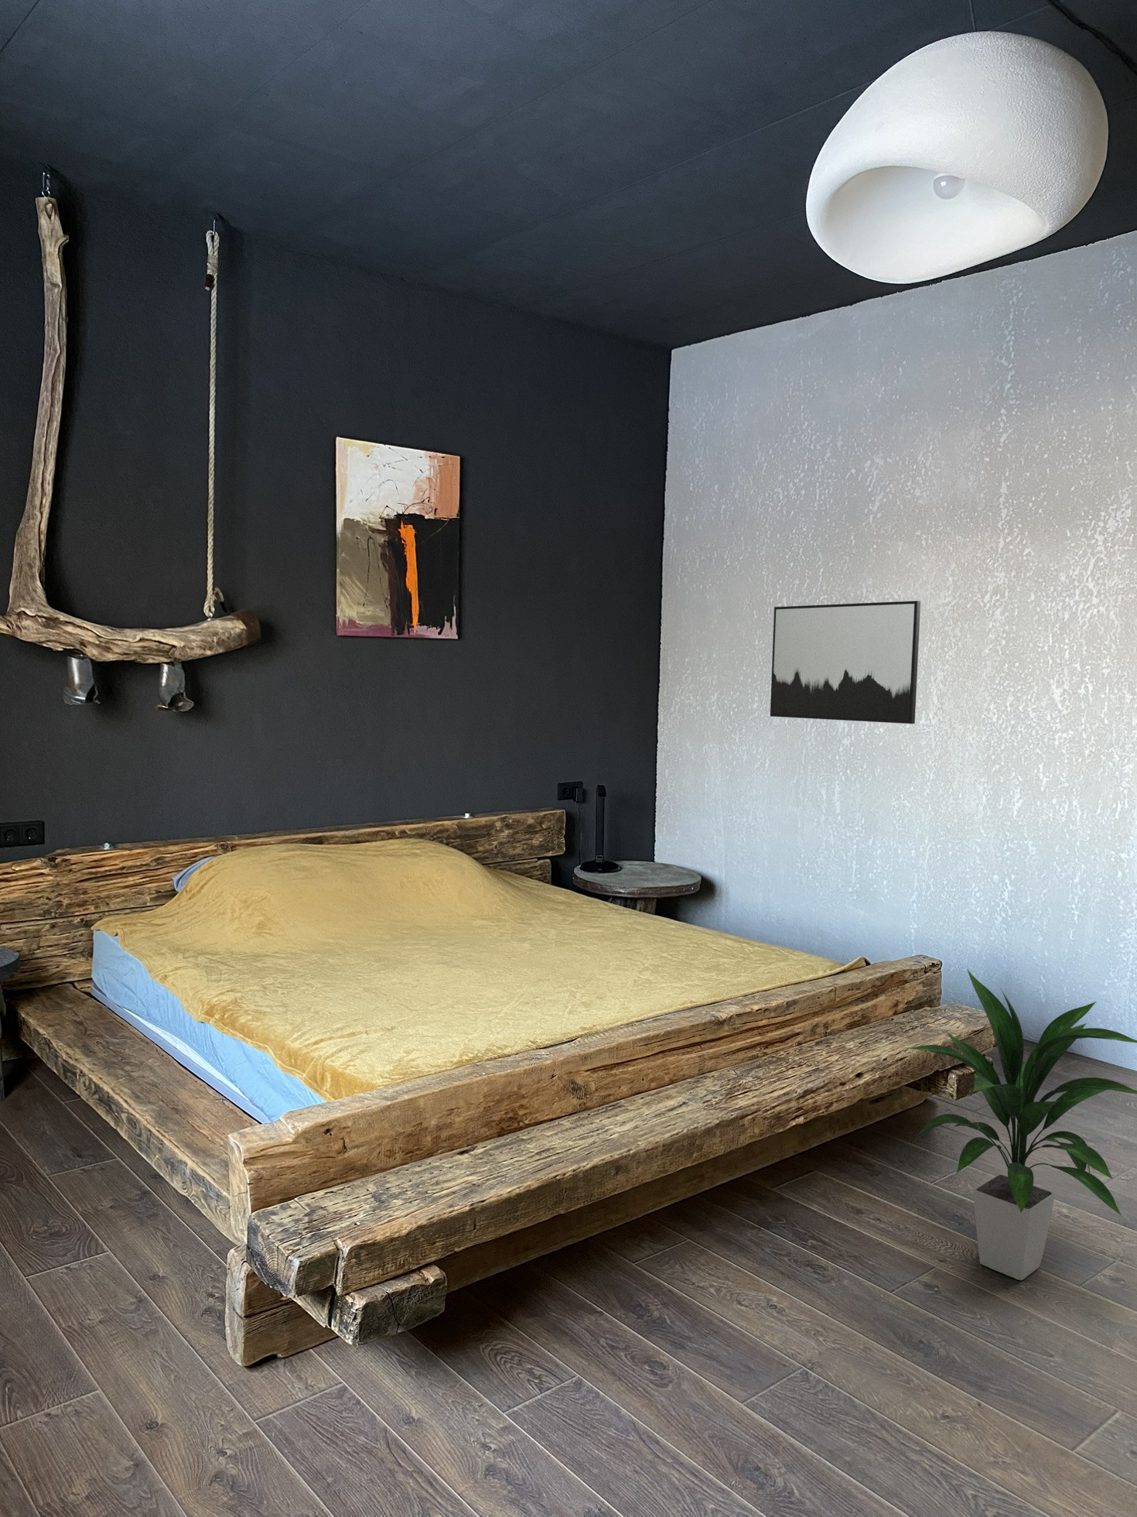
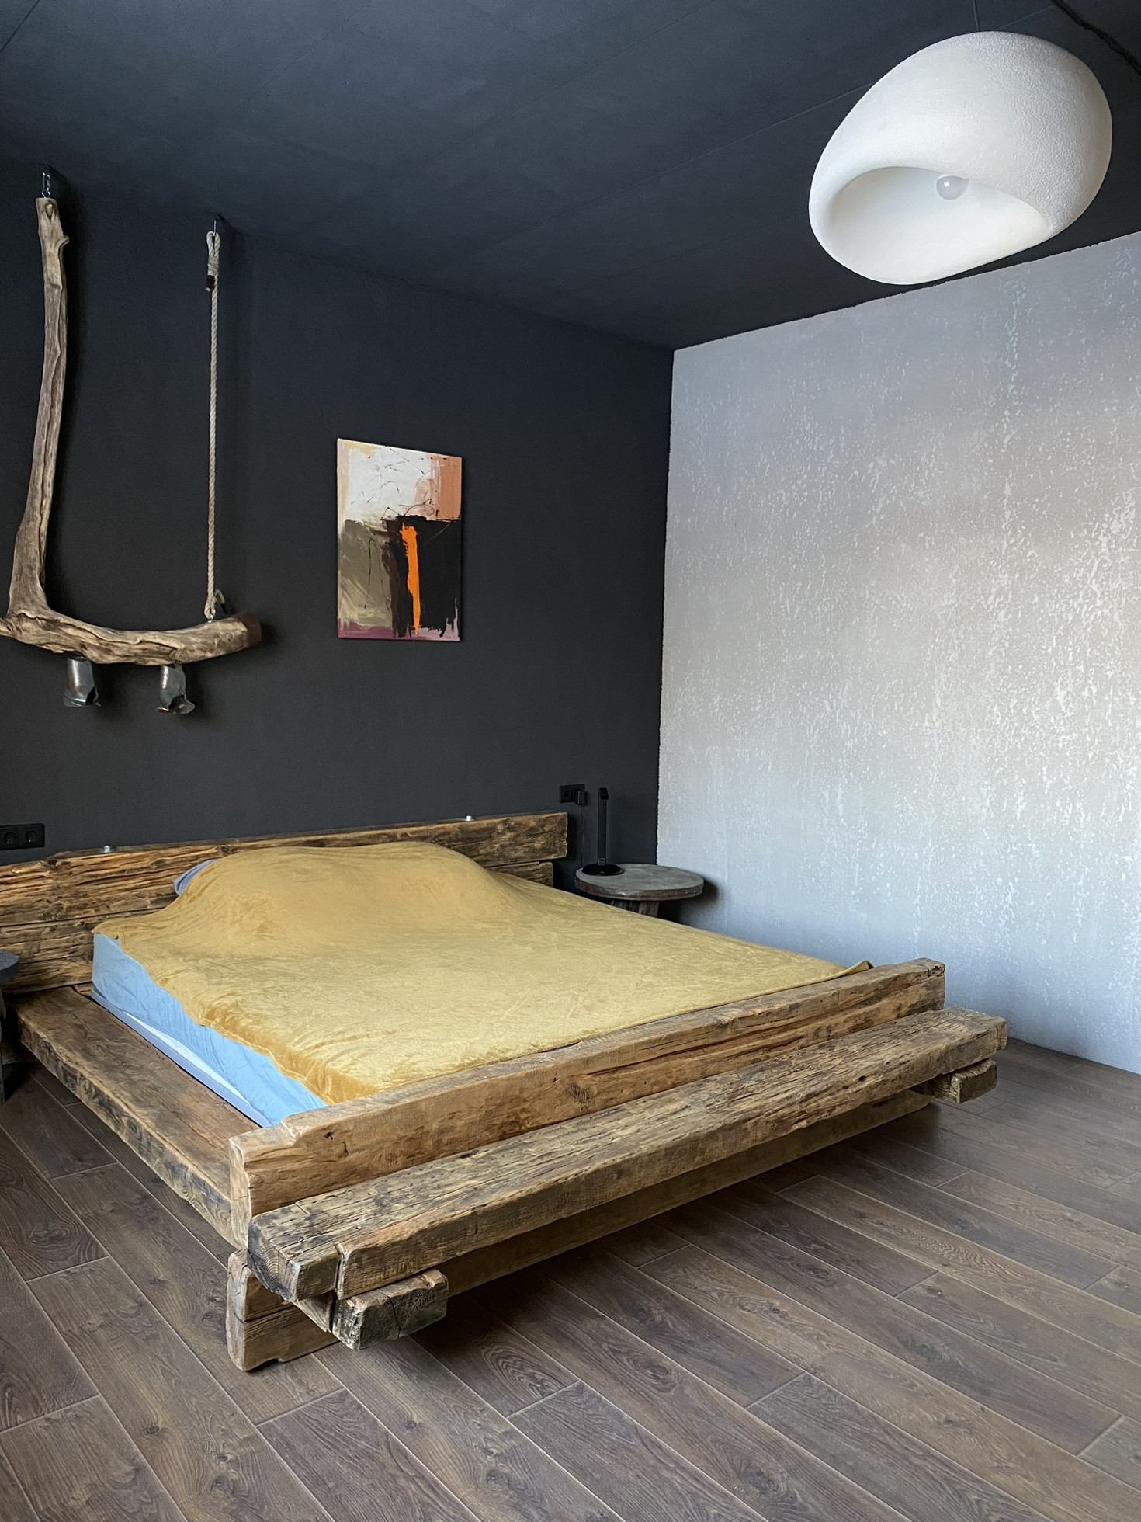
- wall art [769,600,921,724]
- indoor plant [903,969,1137,1280]
